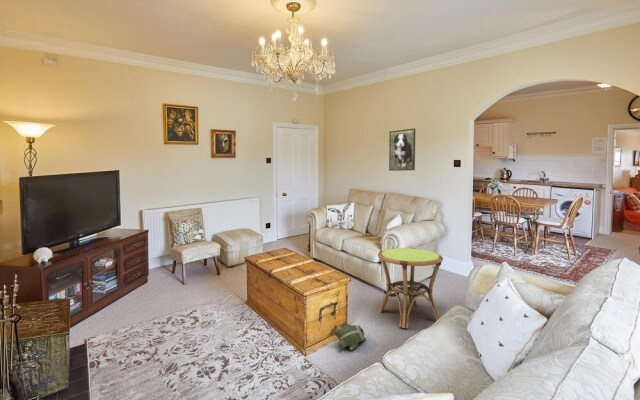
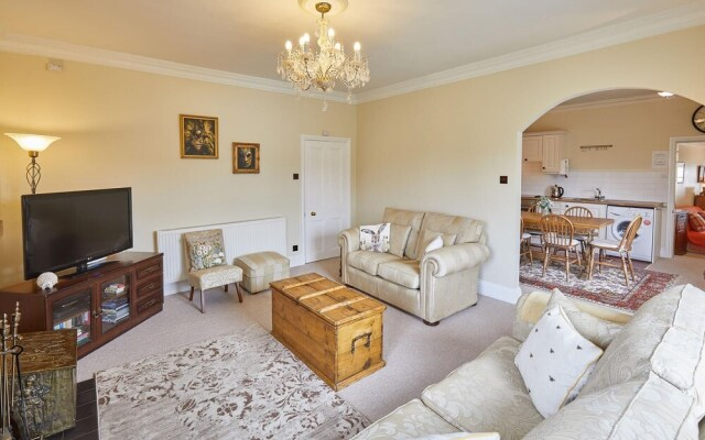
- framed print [388,128,416,172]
- side table [377,247,444,329]
- plush toy [333,322,367,351]
